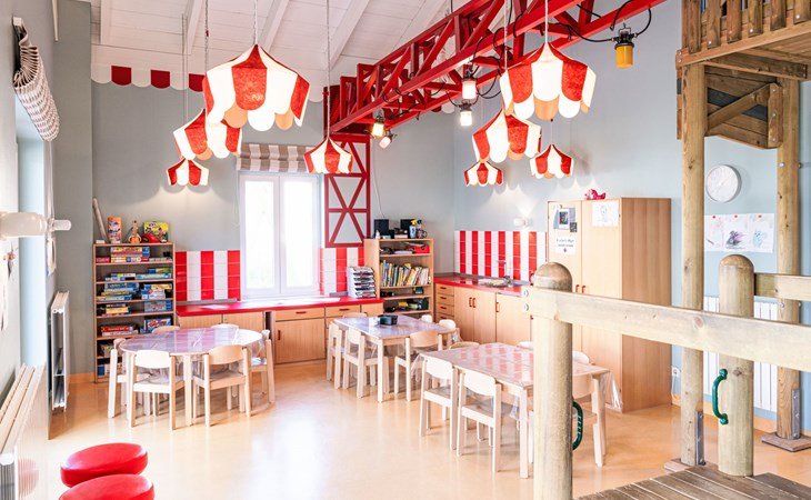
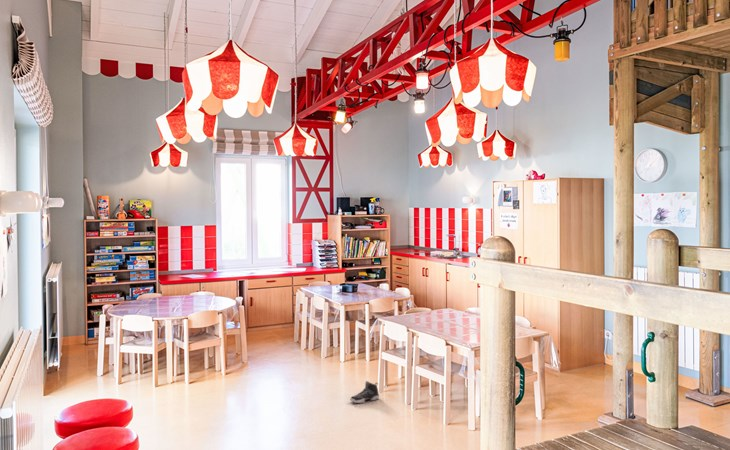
+ sneaker [349,380,380,404]
